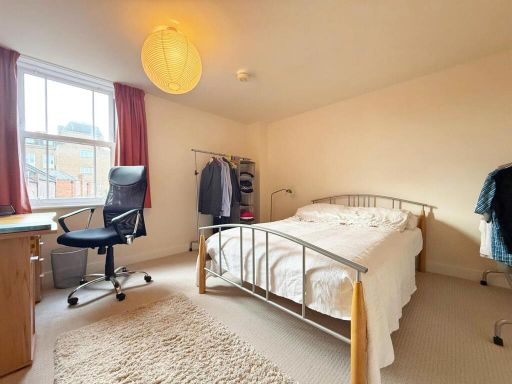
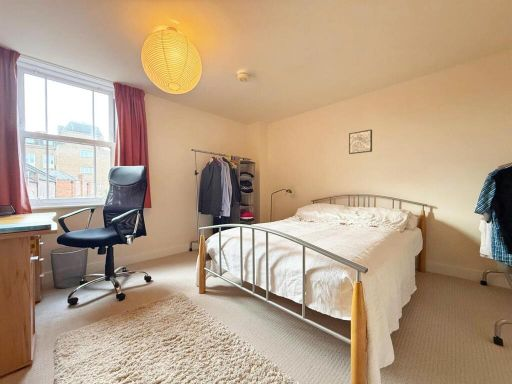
+ wall art [348,129,373,155]
